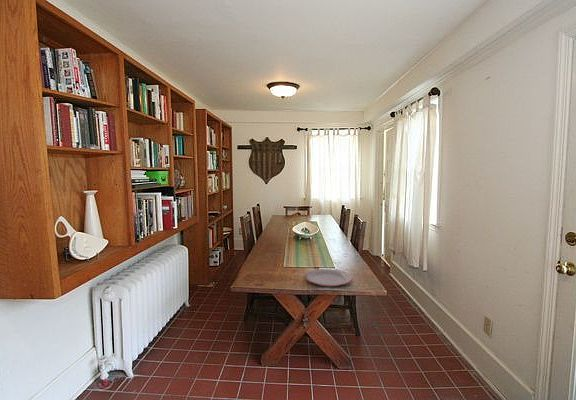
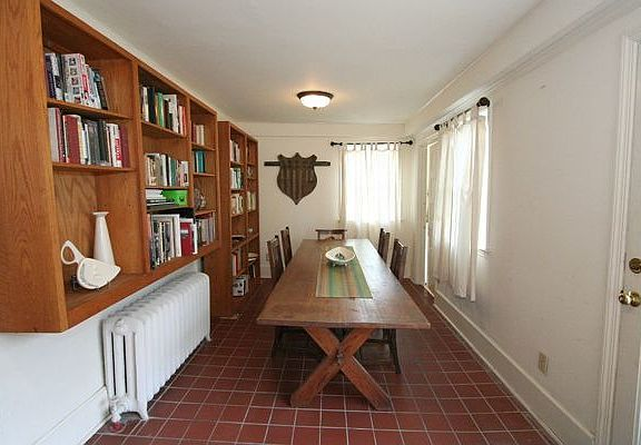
- plate [304,268,354,287]
